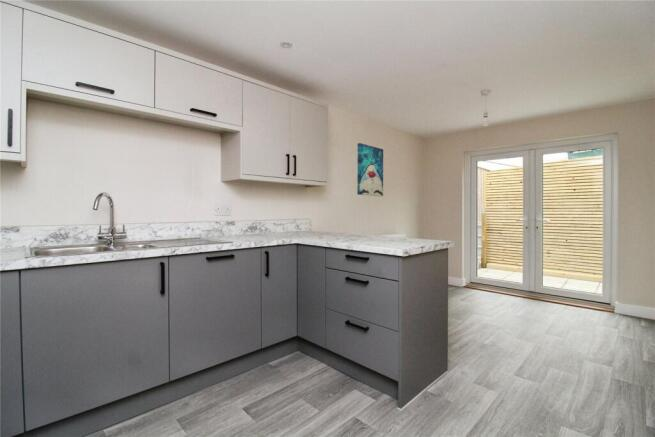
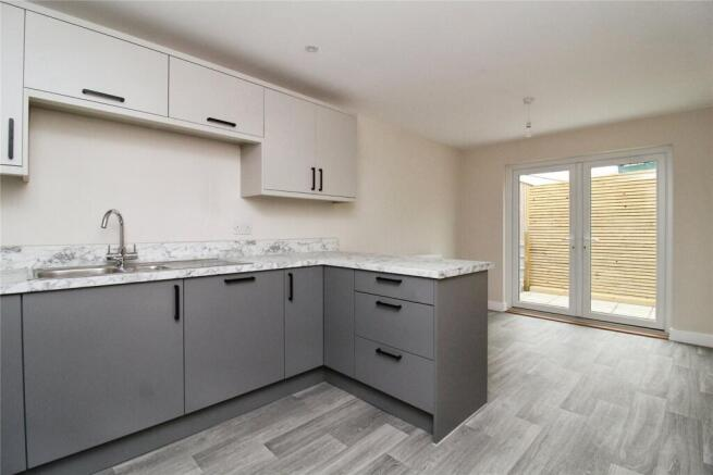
- wall art [356,142,384,197]
